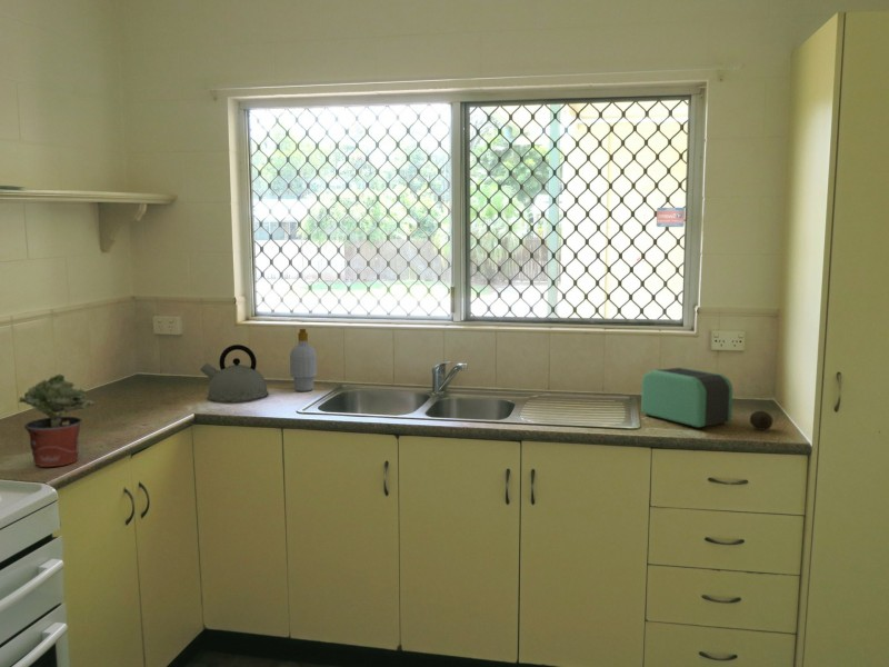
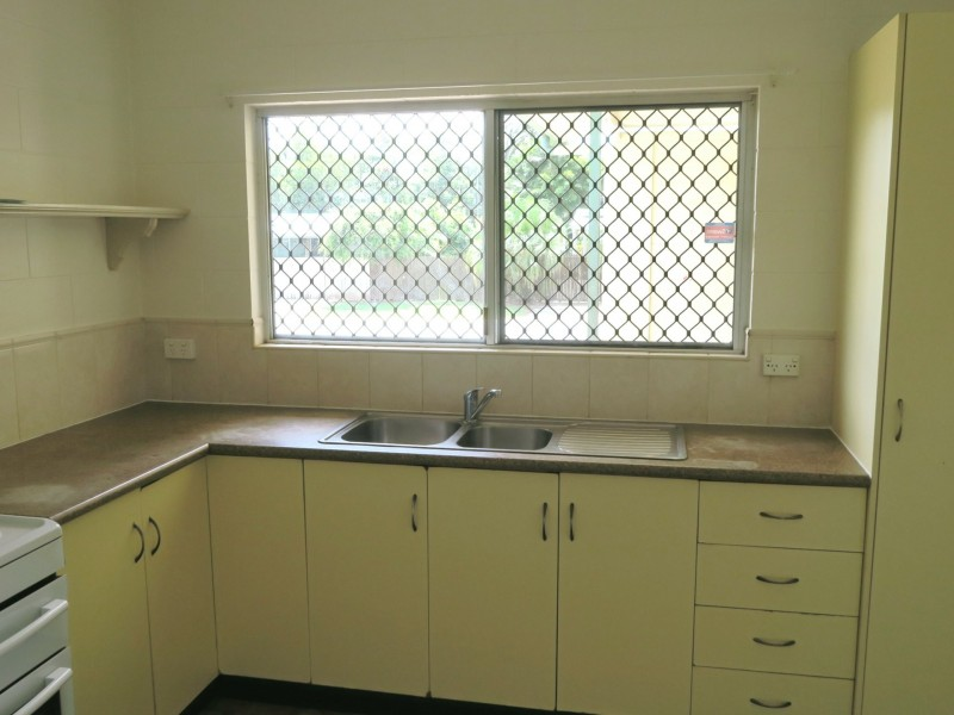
- soap bottle [289,328,318,392]
- fruit [749,410,773,431]
- toaster [640,366,733,429]
- kettle [199,344,270,402]
- potted plant [18,374,98,468]
